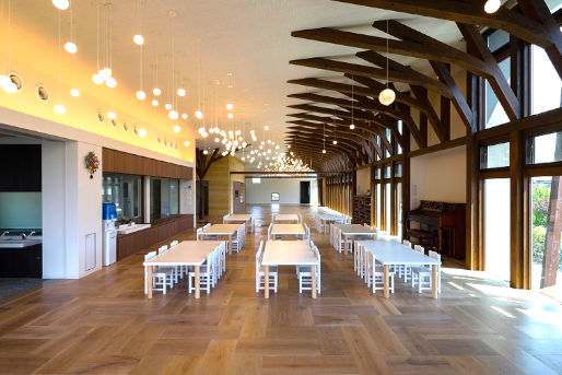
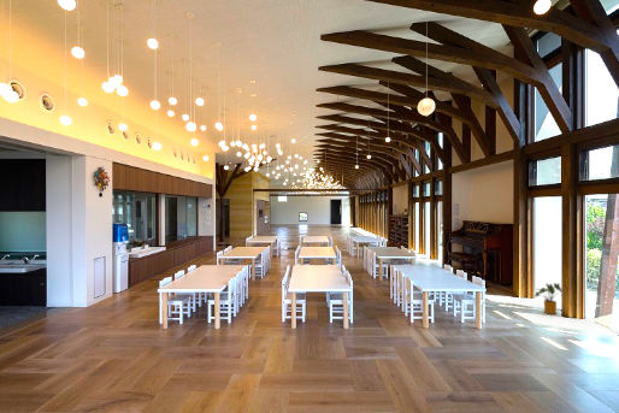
+ house plant [533,282,564,315]
